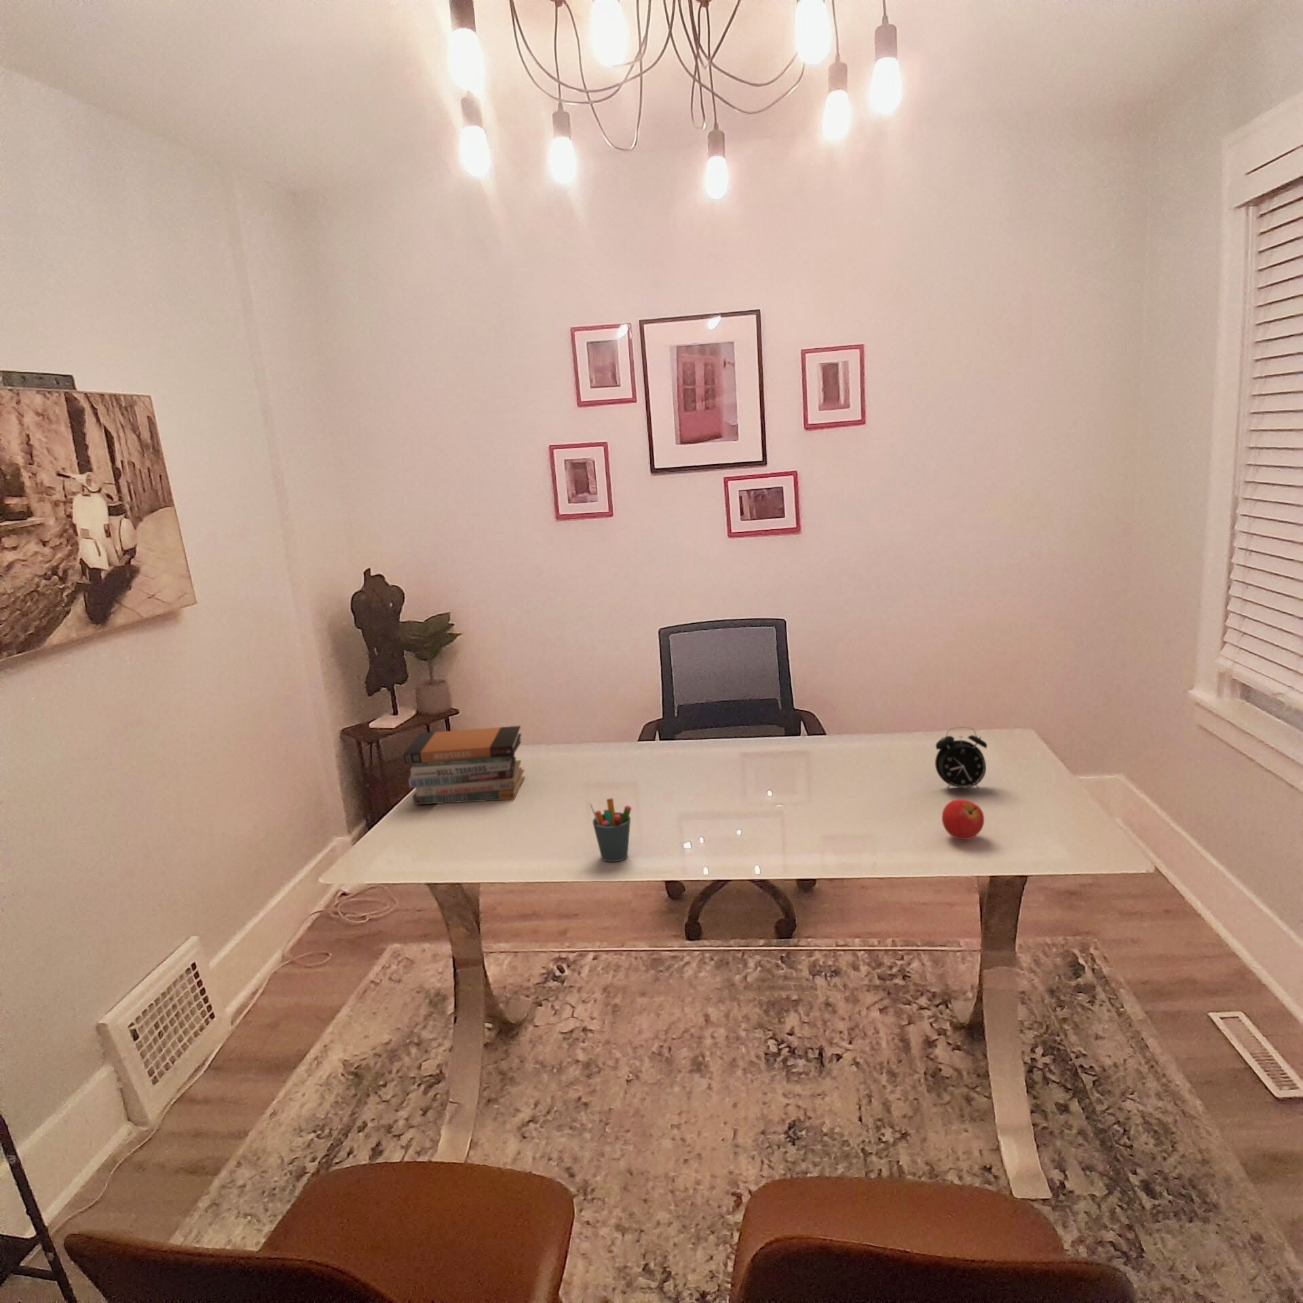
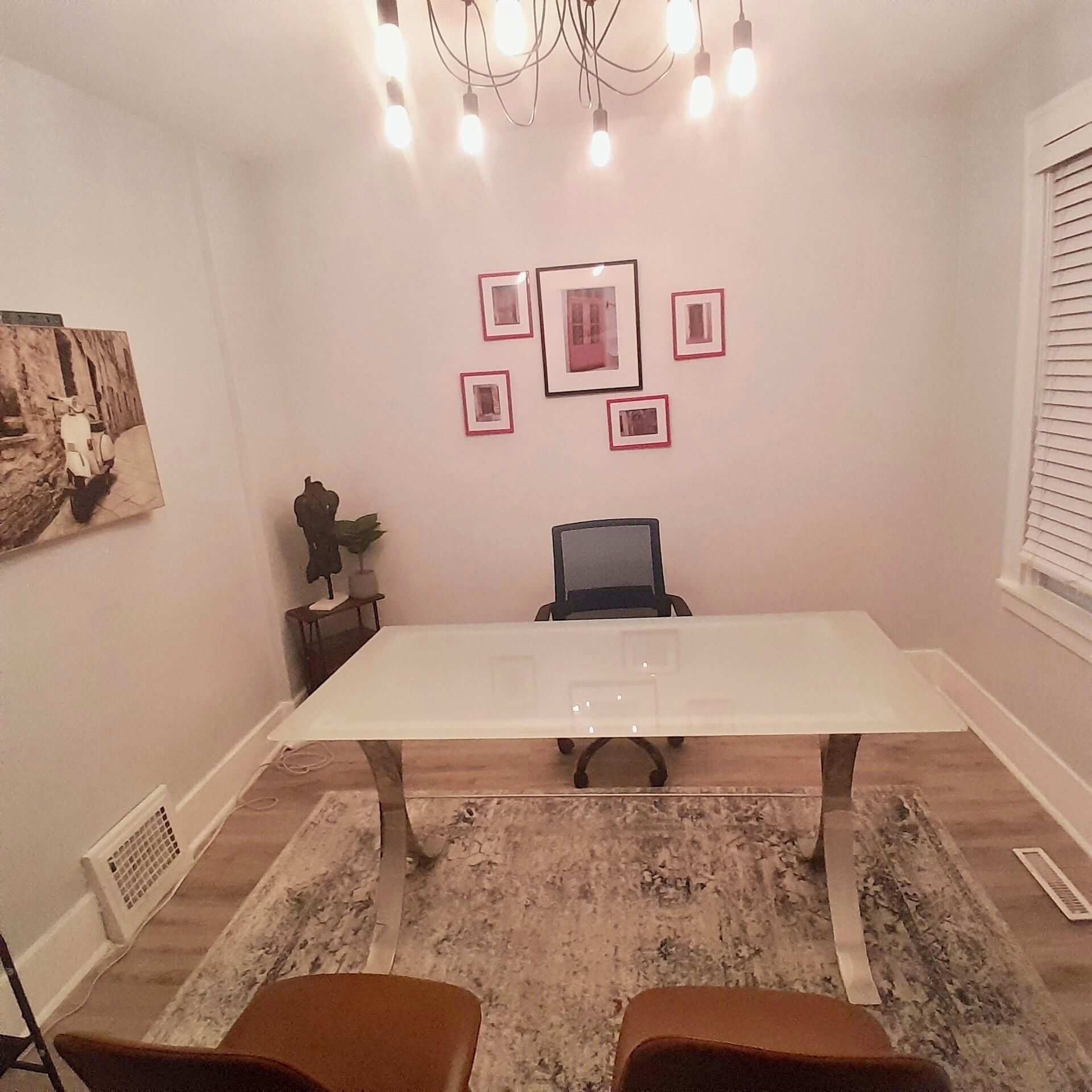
- pen holder [588,797,632,863]
- book stack [402,724,526,805]
- alarm clock [934,727,988,792]
- fruit [941,798,984,840]
